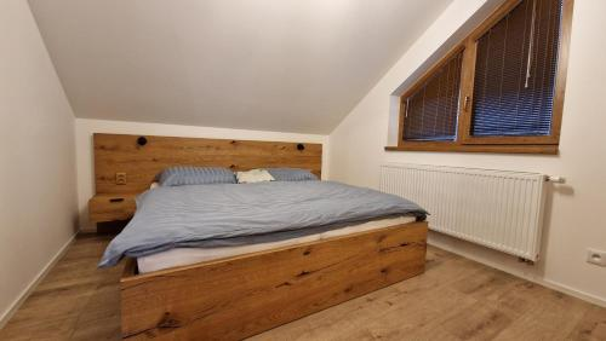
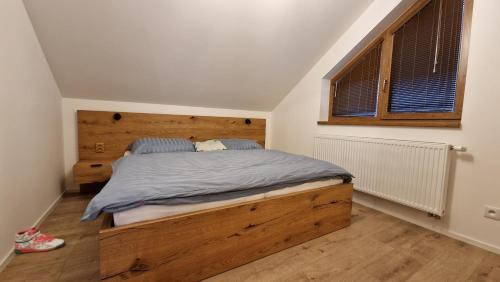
+ sneaker [13,226,66,254]
